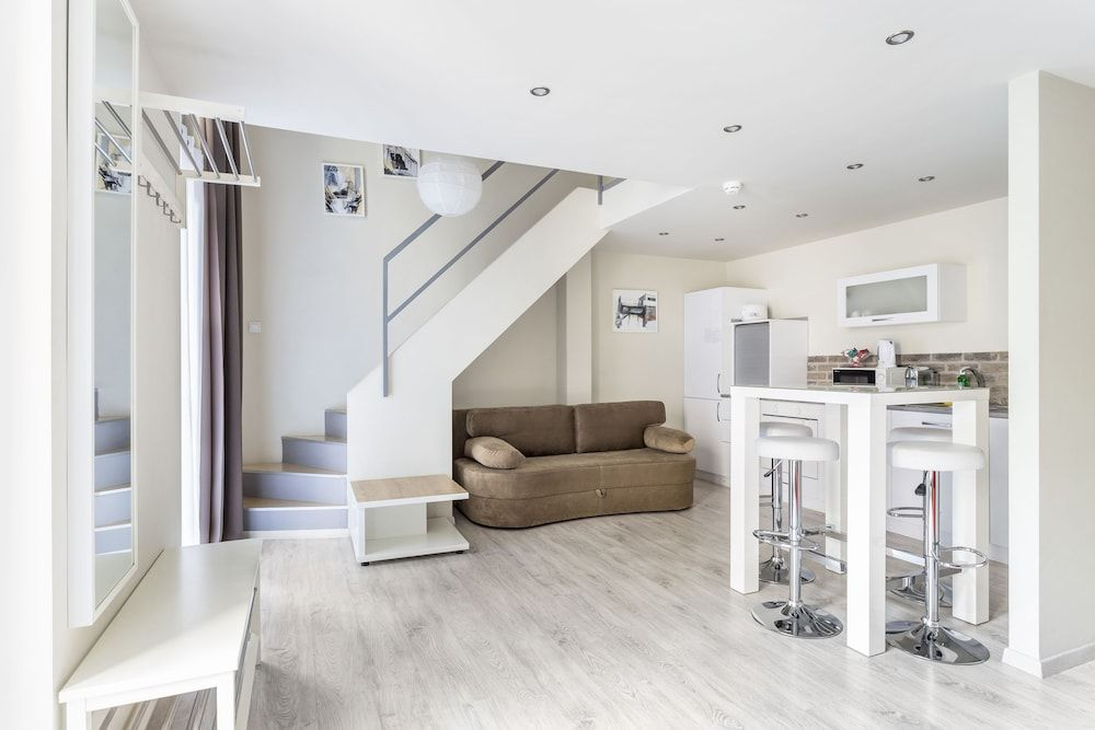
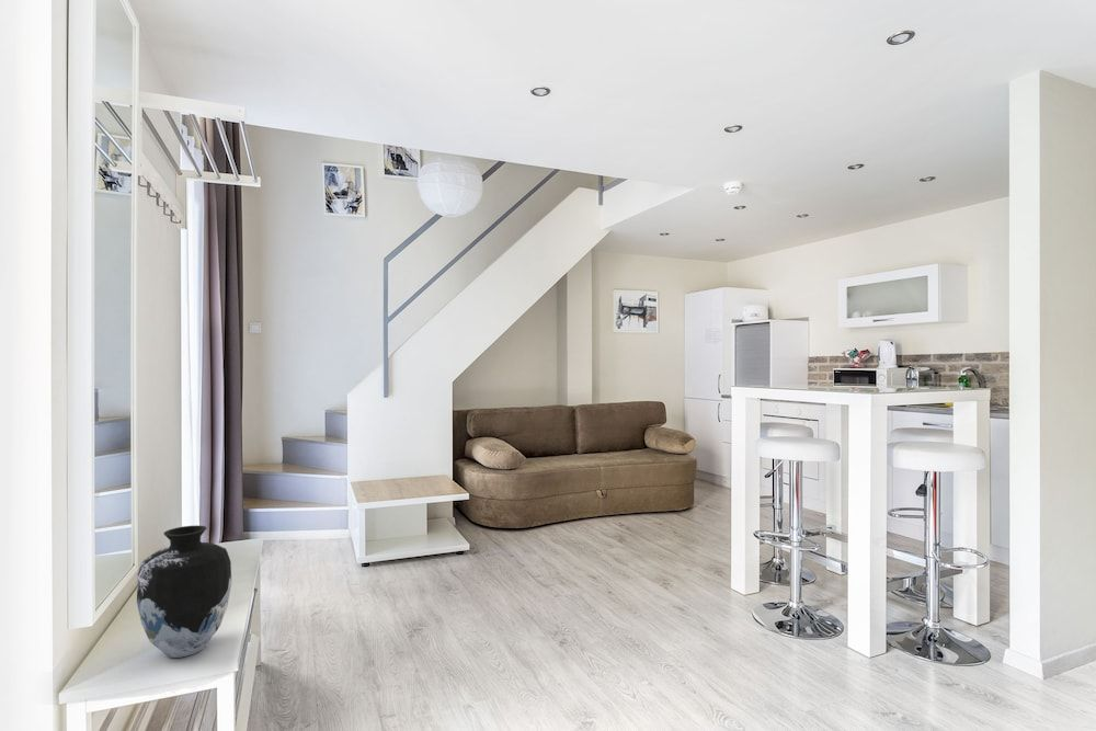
+ vase [136,525,232,659]
